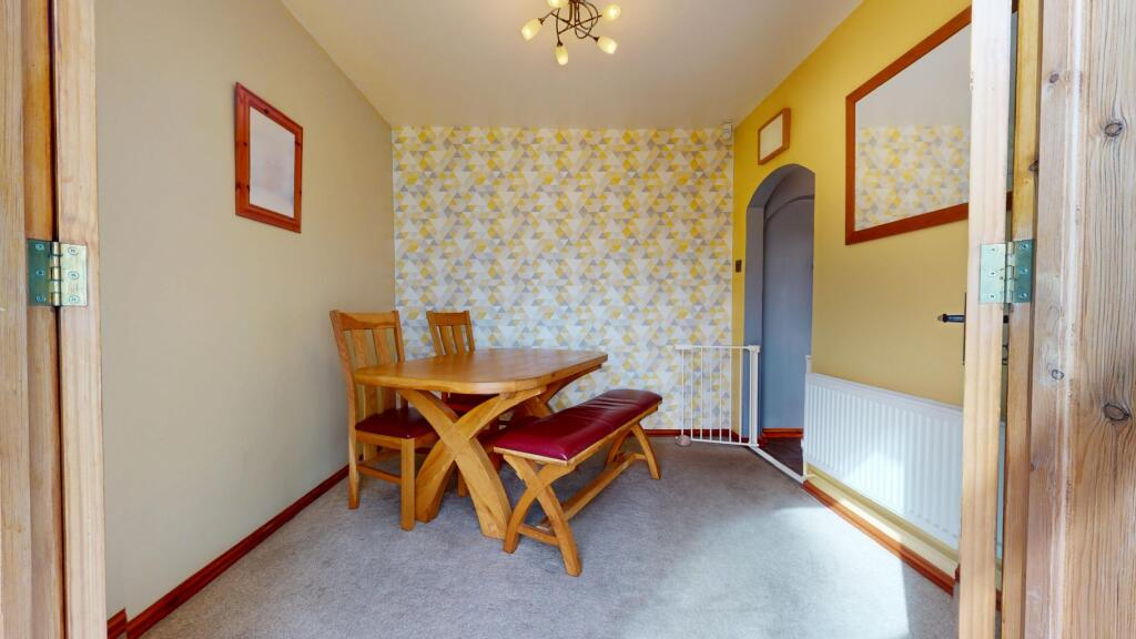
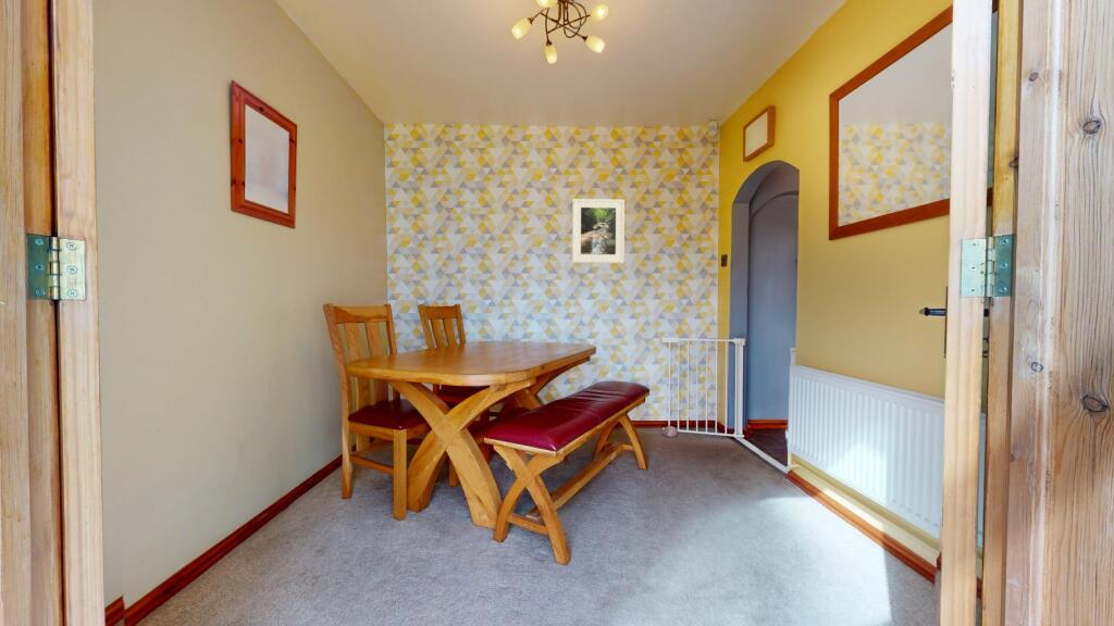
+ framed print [571,198,626,264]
